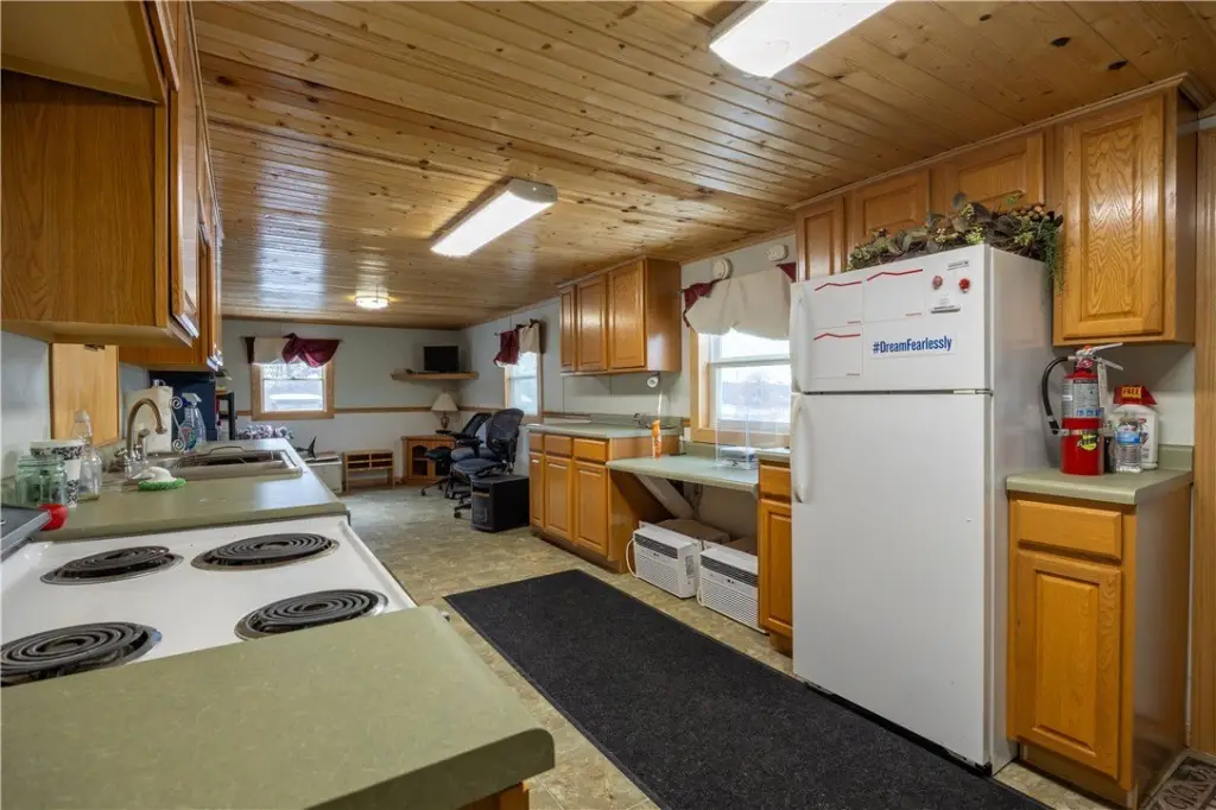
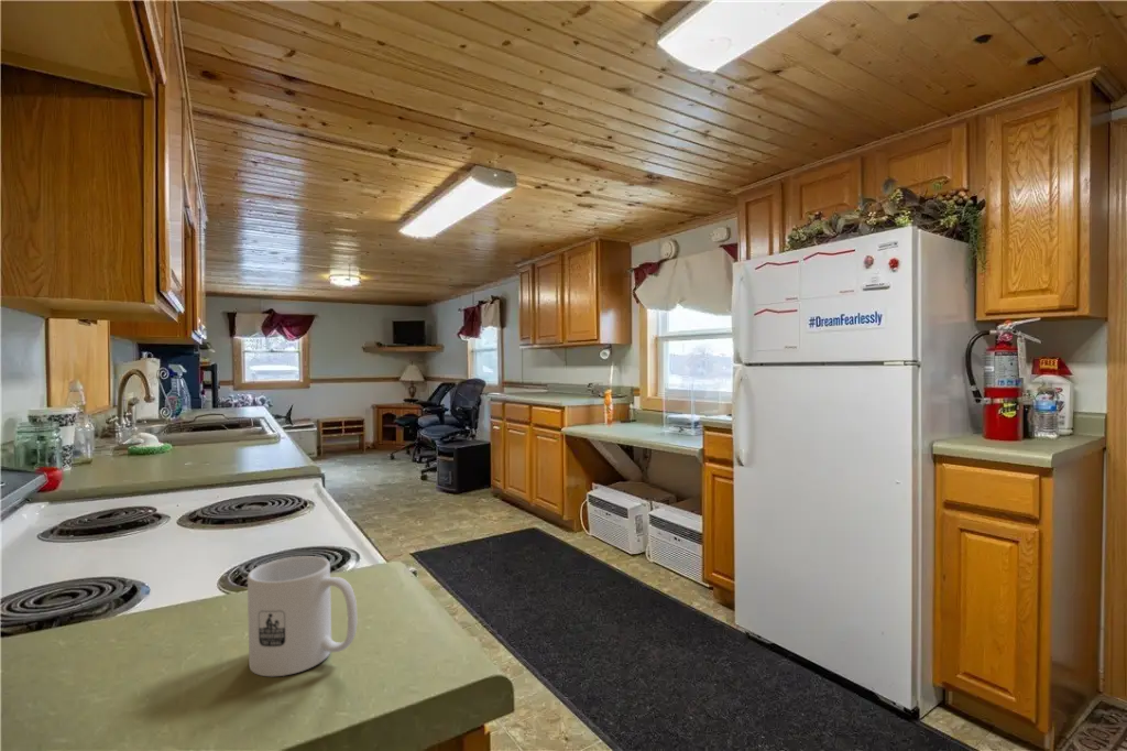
+ mug [247,555,358,677]
